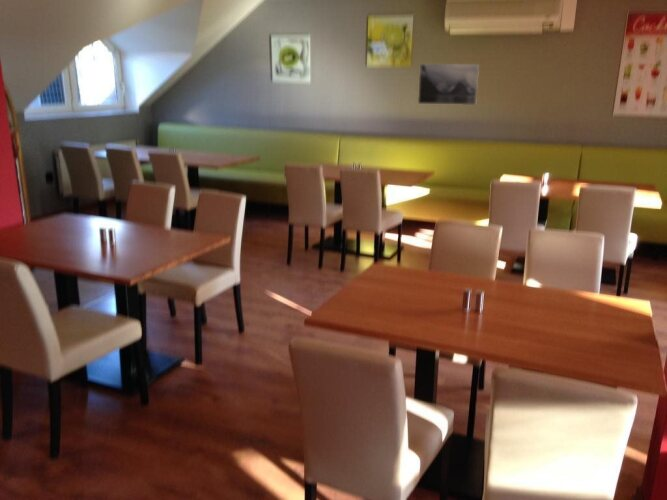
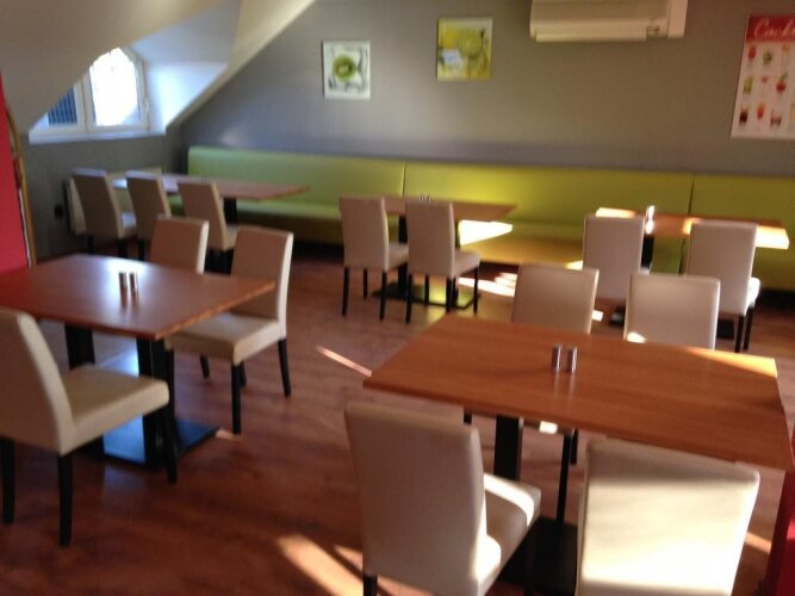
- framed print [417,63,480,106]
